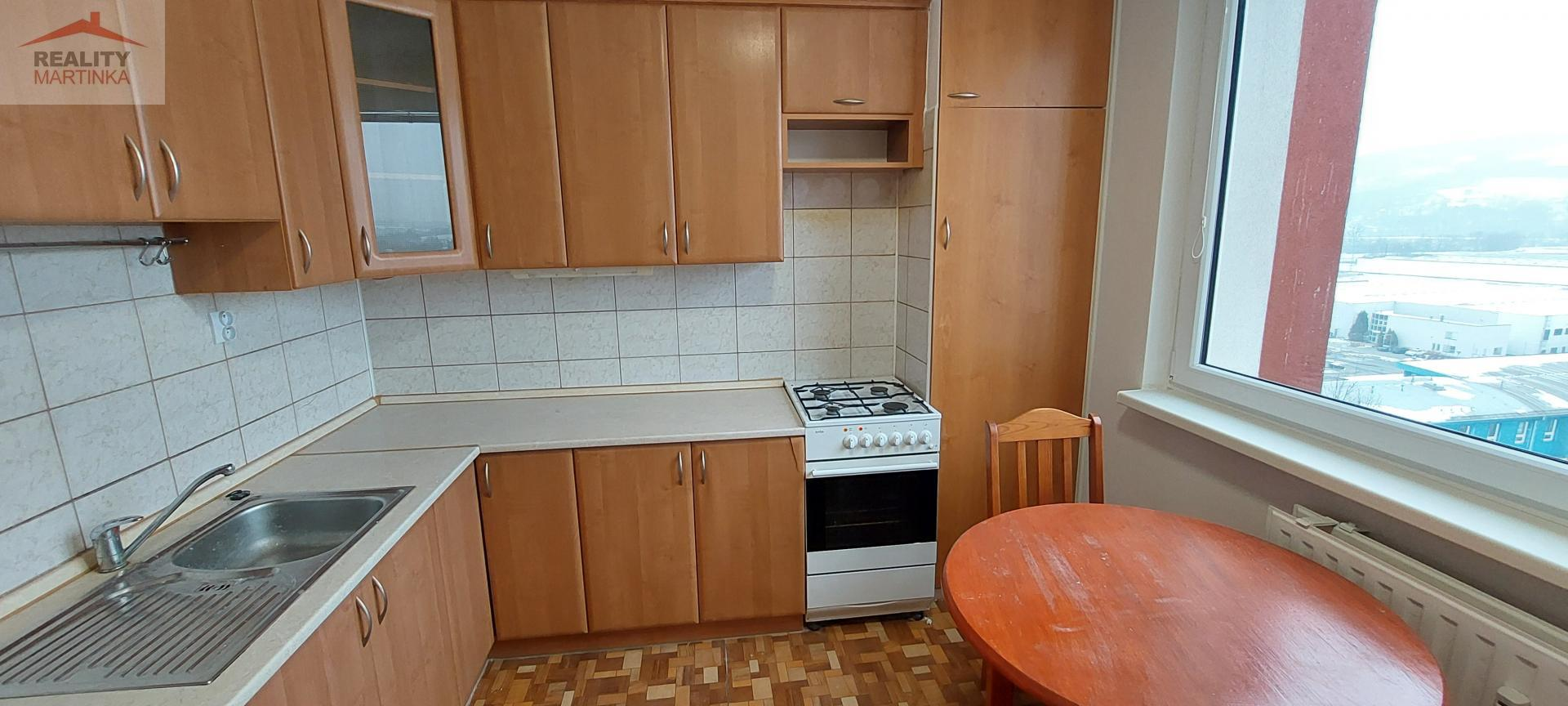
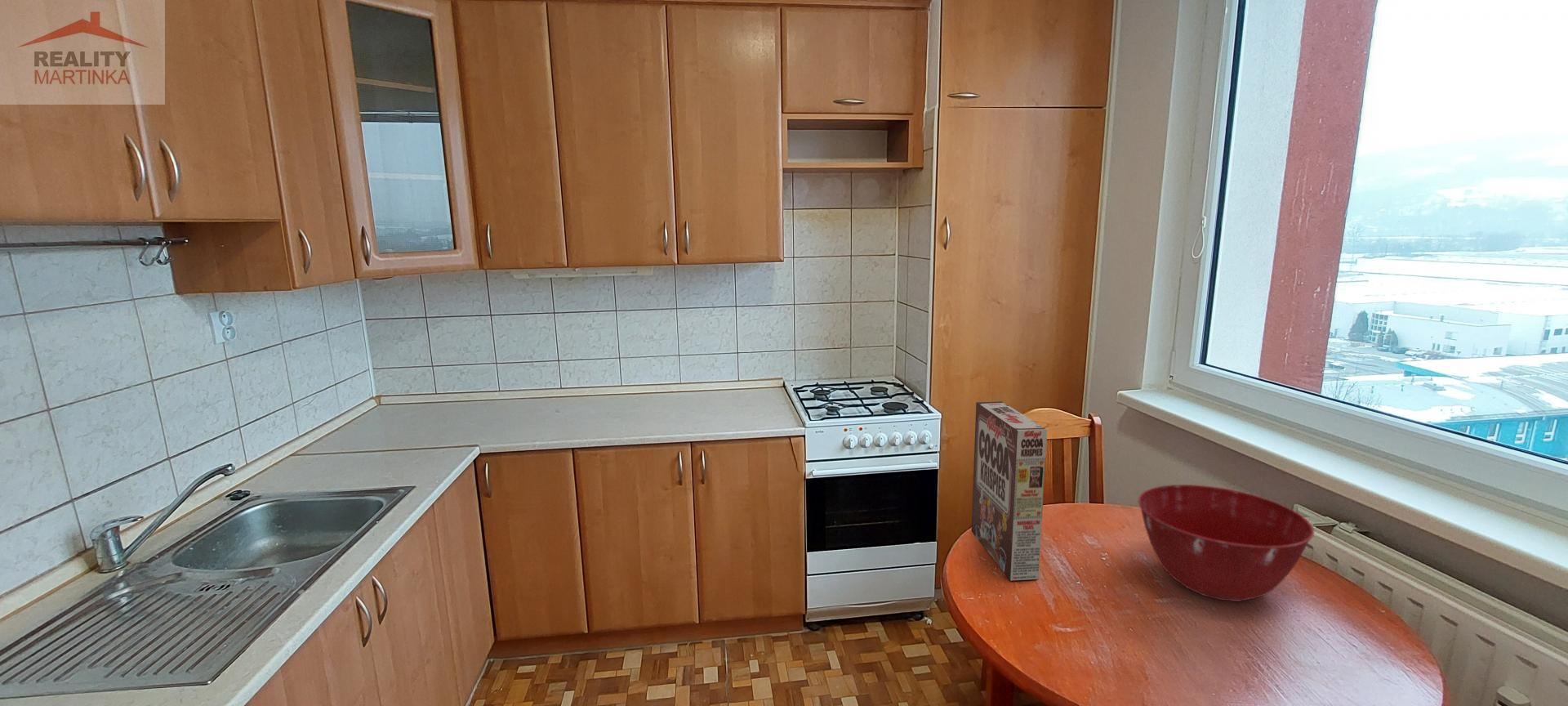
+ cereal box [971,400,1048,582]
+ mixing bowl [1138,484,1315,602]
